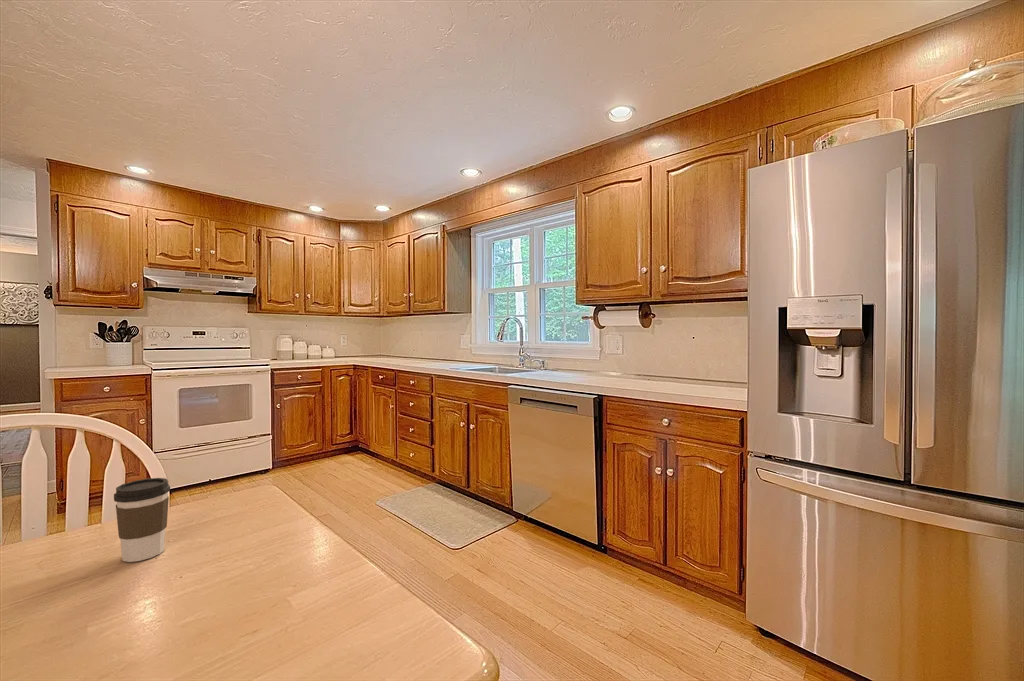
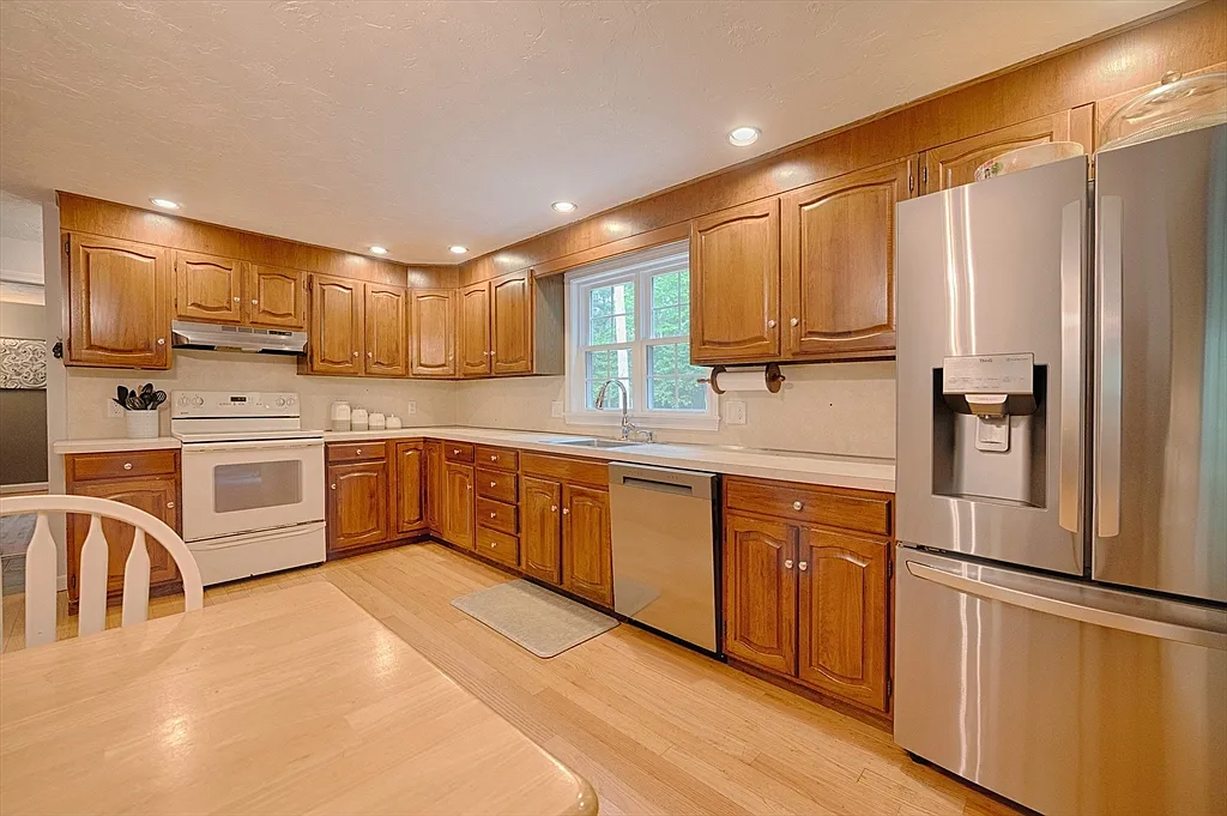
- coffee cup [113,477,171,563]
